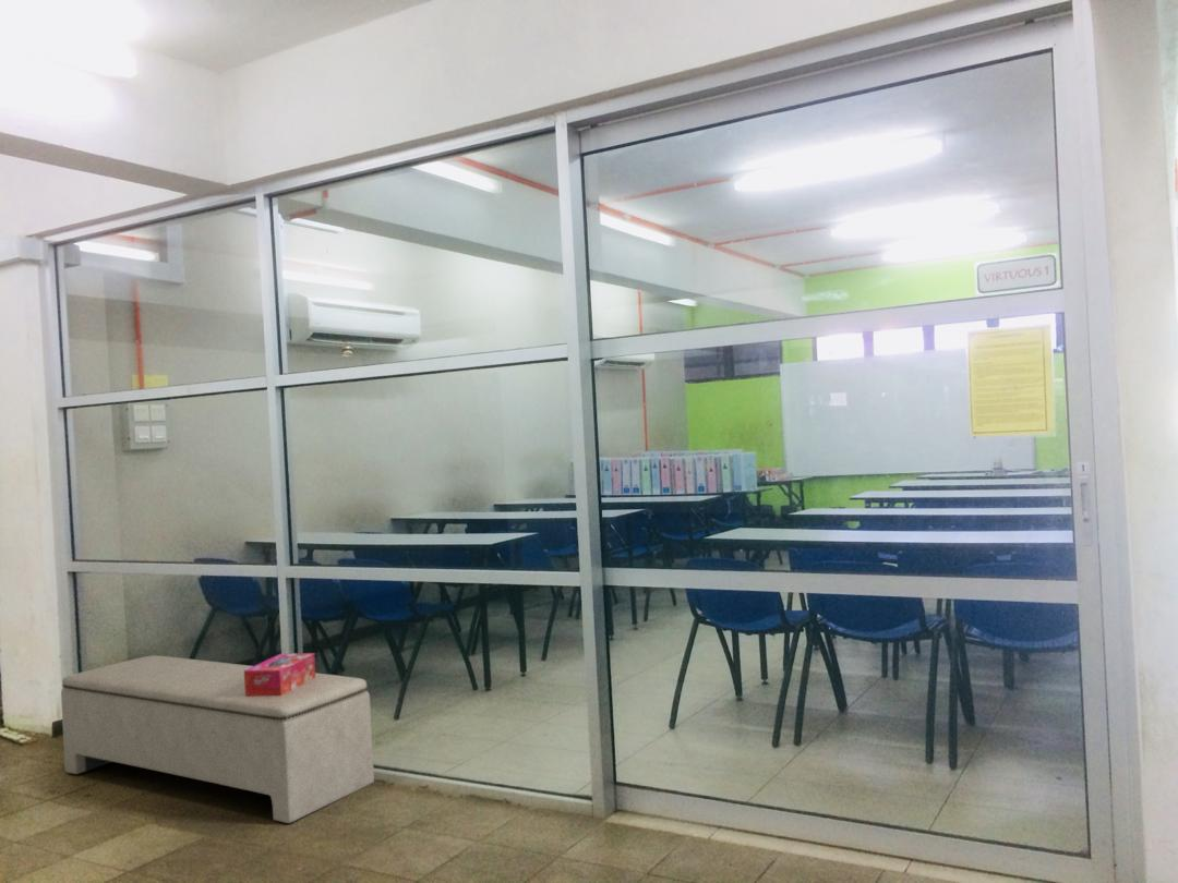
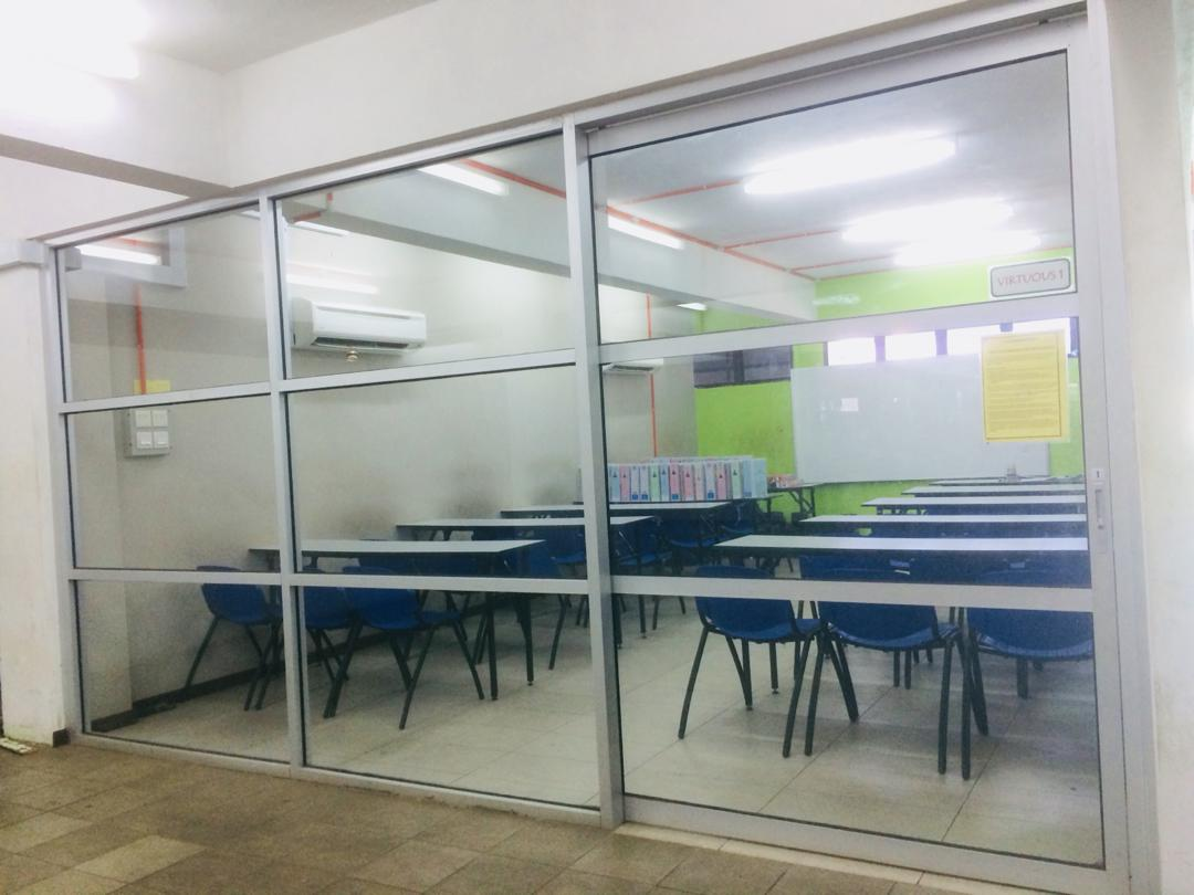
- tissue box [244,652,316,697]
- bench [60,654,375,824]
